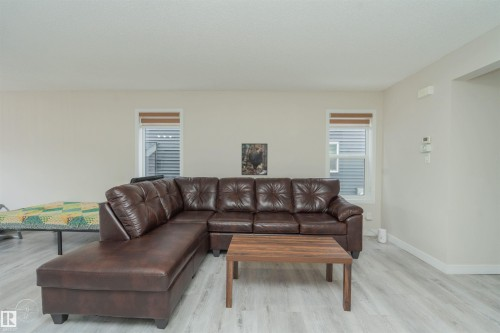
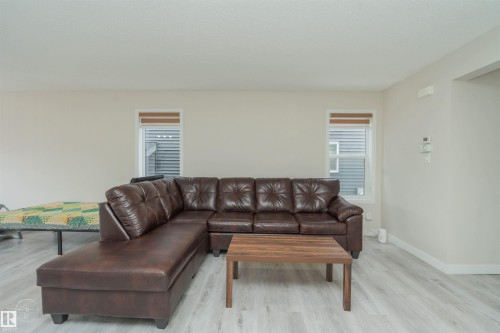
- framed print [240,142,269,176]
